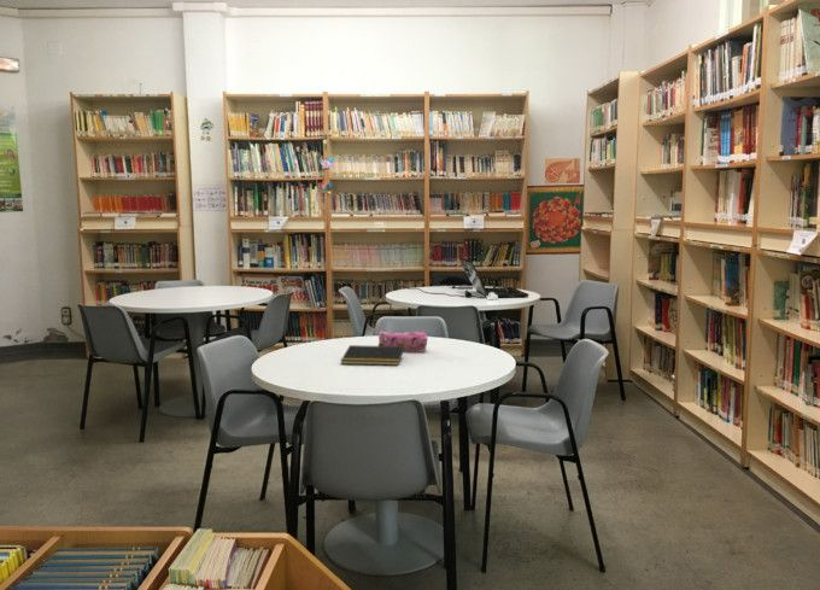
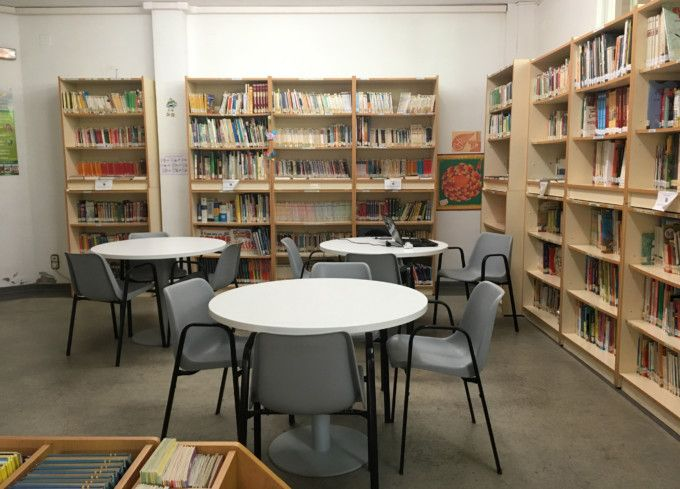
- notepad [340,344,405,367]
- pencil case [377,329,429,351]
